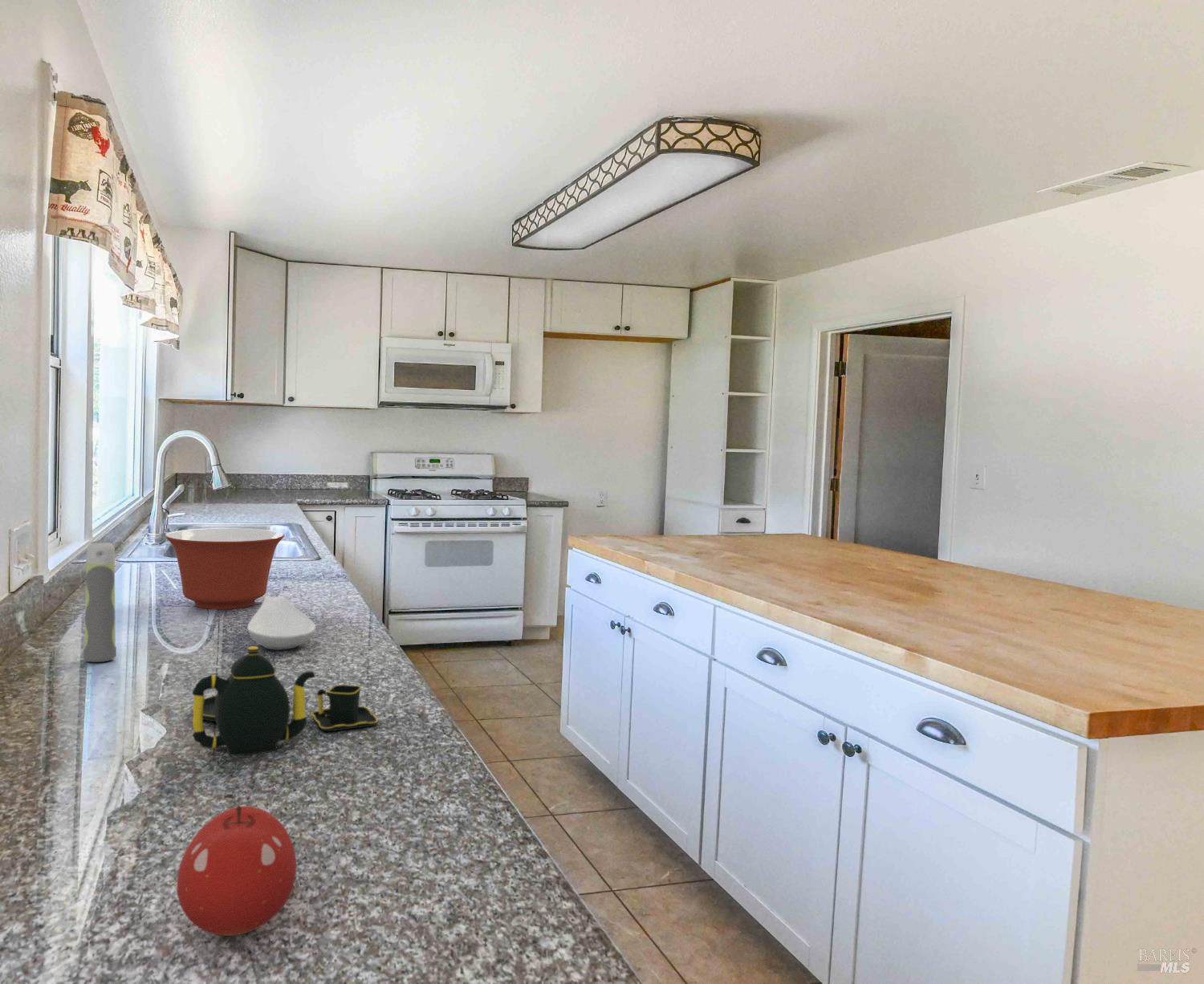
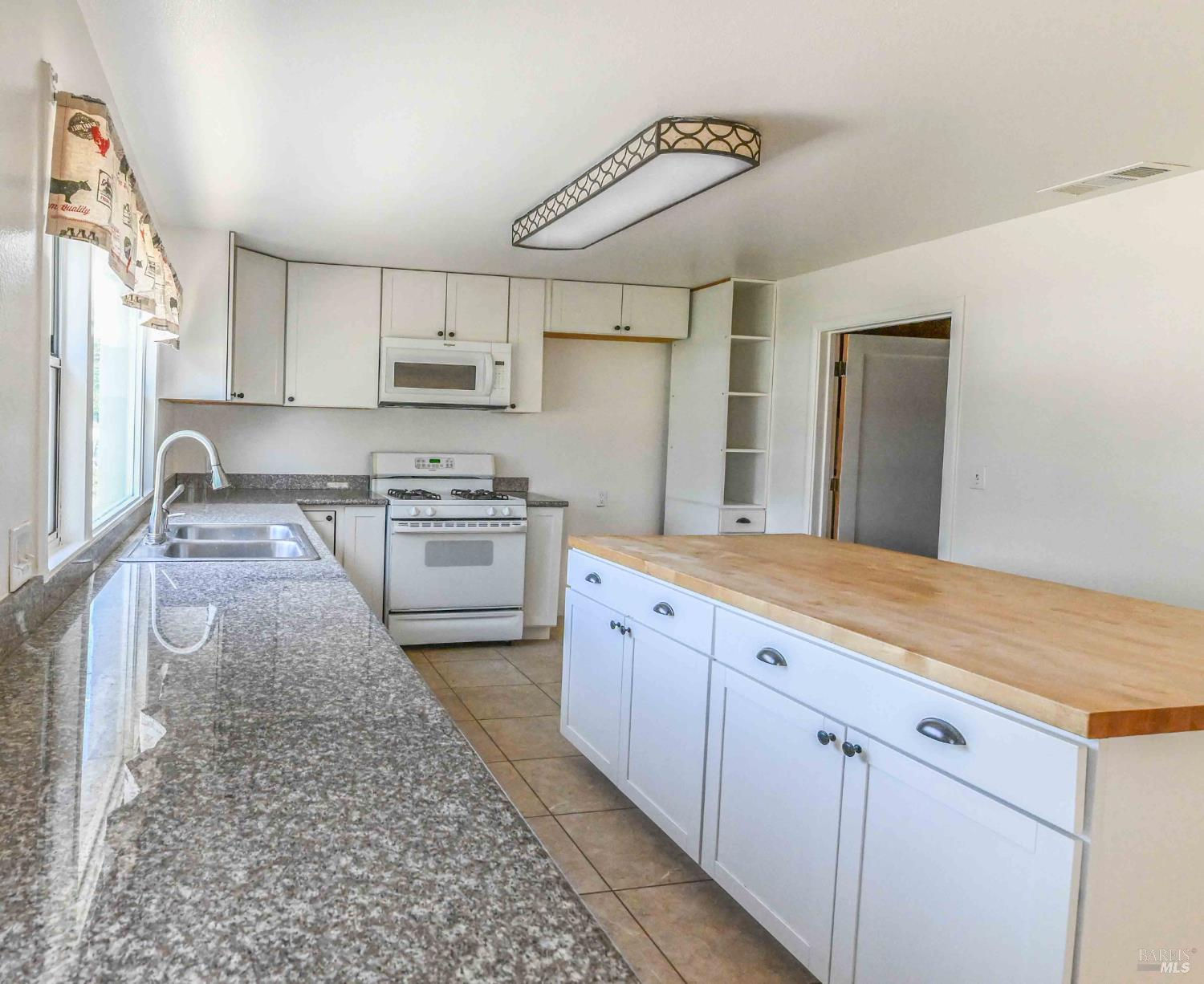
- fruit [176,803,297,937]
- mixing bowl [164,527,285,610]
- teapot [191,645,378,757]
- spray bottle [83,540,117,663]
- spoon rest [246,596,316,651]
